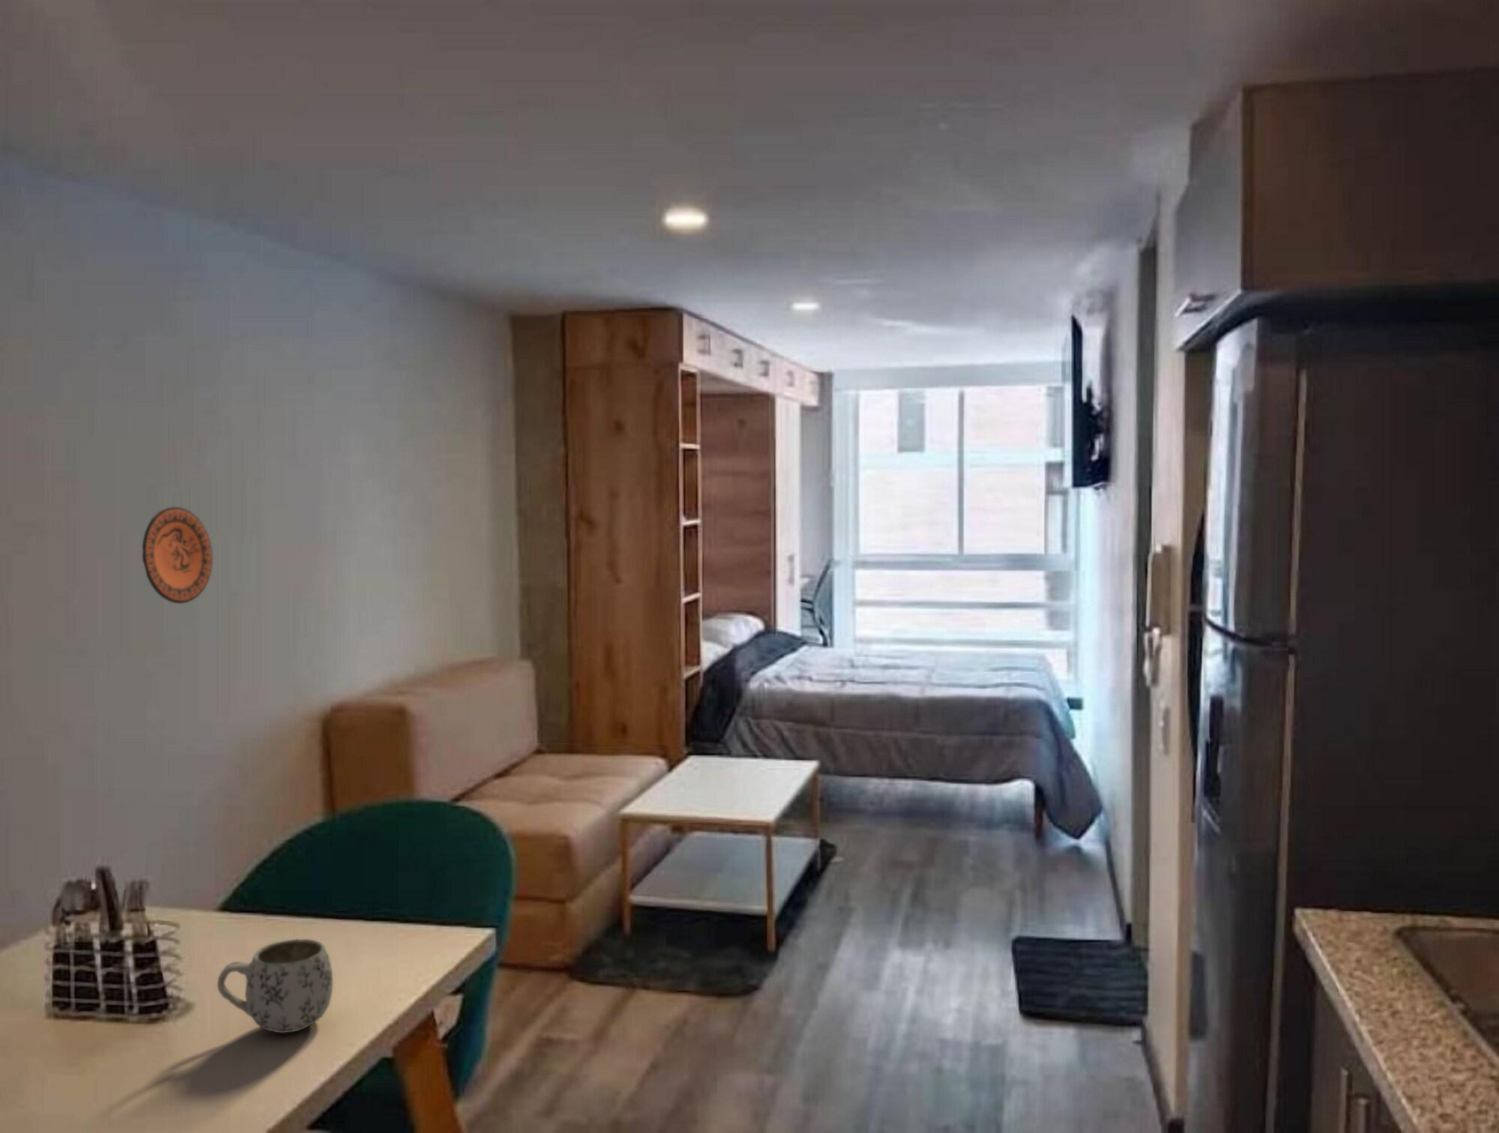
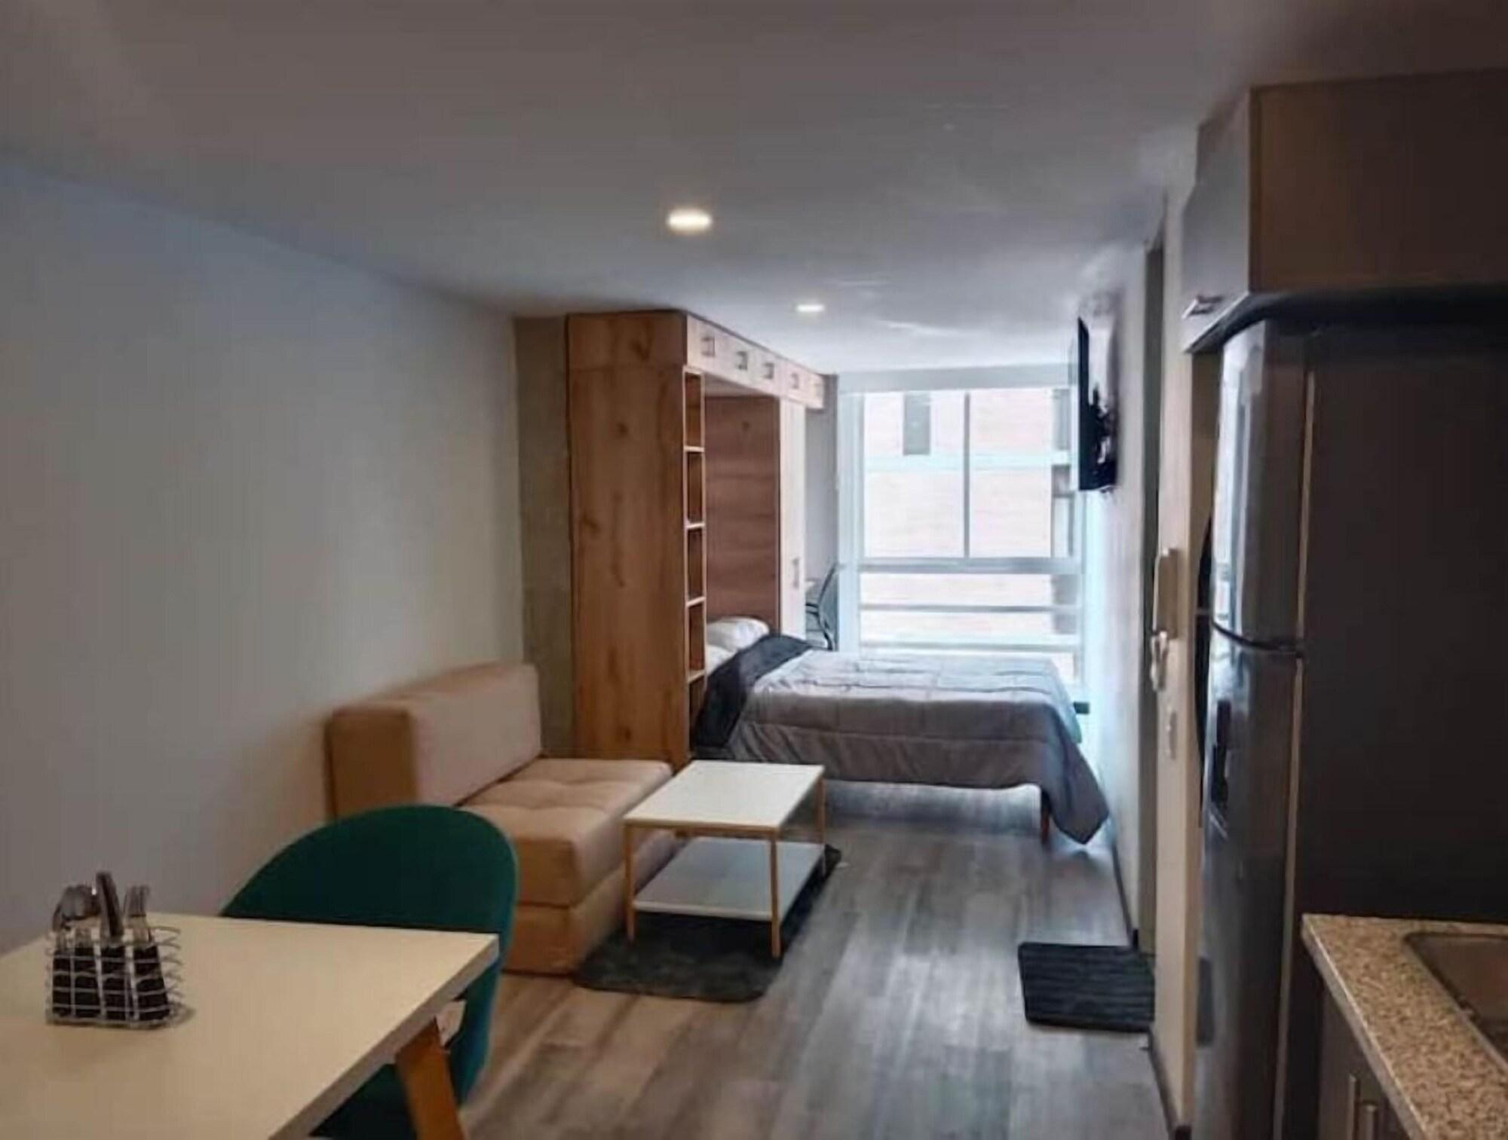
- mug [217,938,333,1034]
- decorative plate [142,506,213,605]
